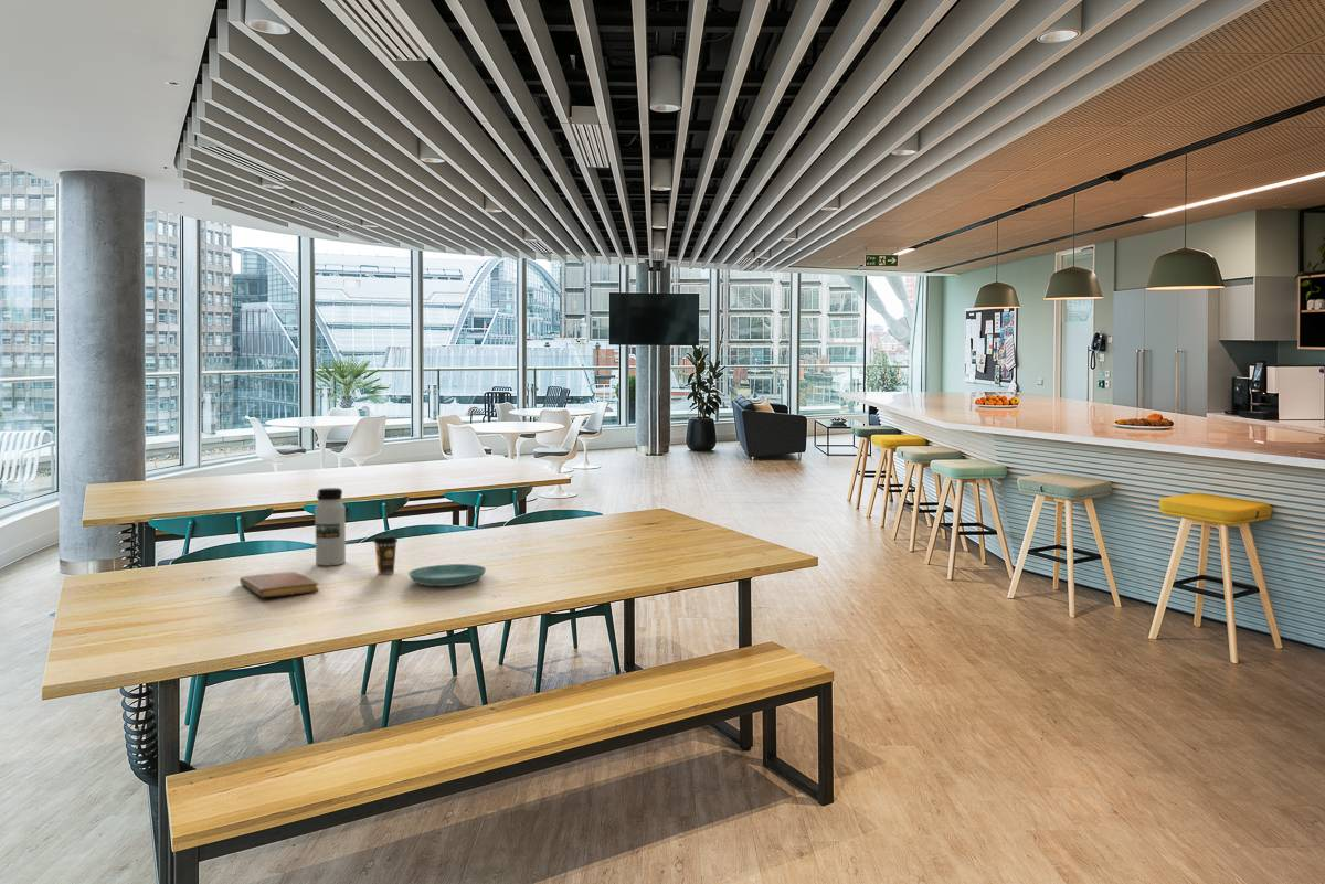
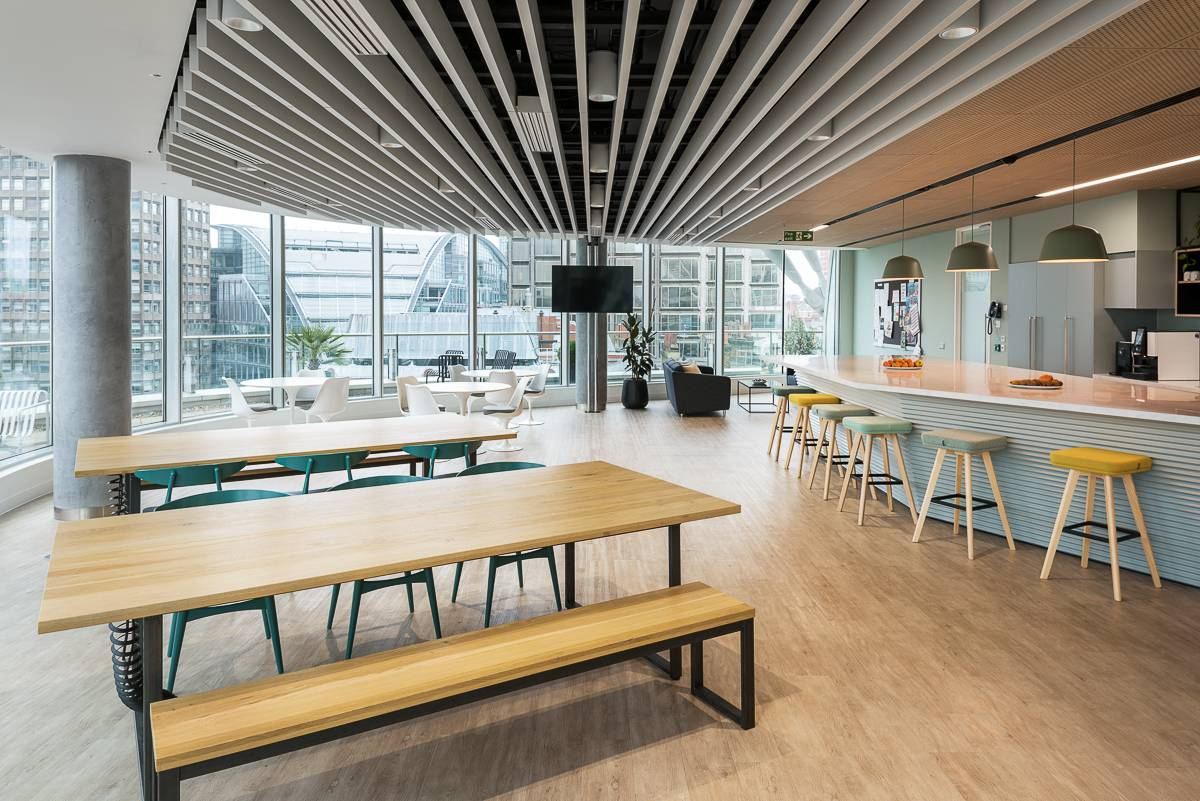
- water bottle [314,487,347,566]
- saucer [407,563,487,587]
- notebook [239,571,319,598]
- coffee cup [372,534,399,575]
